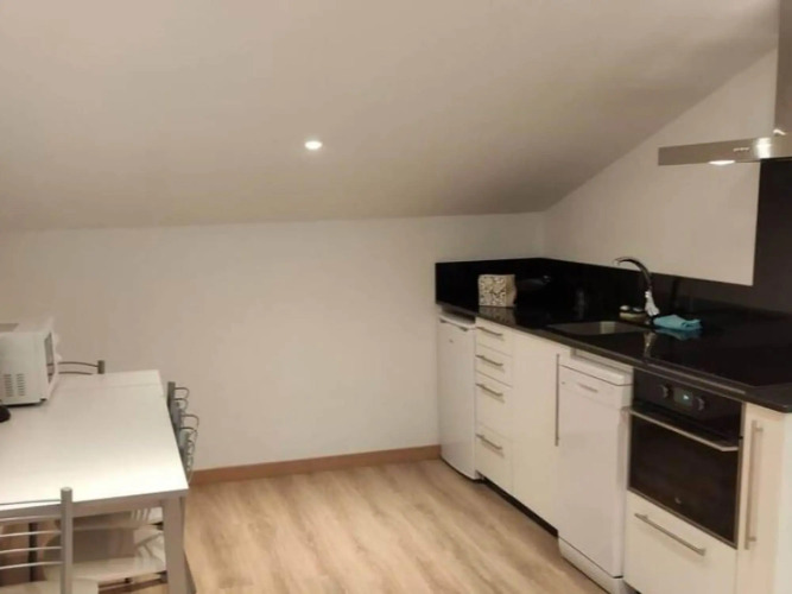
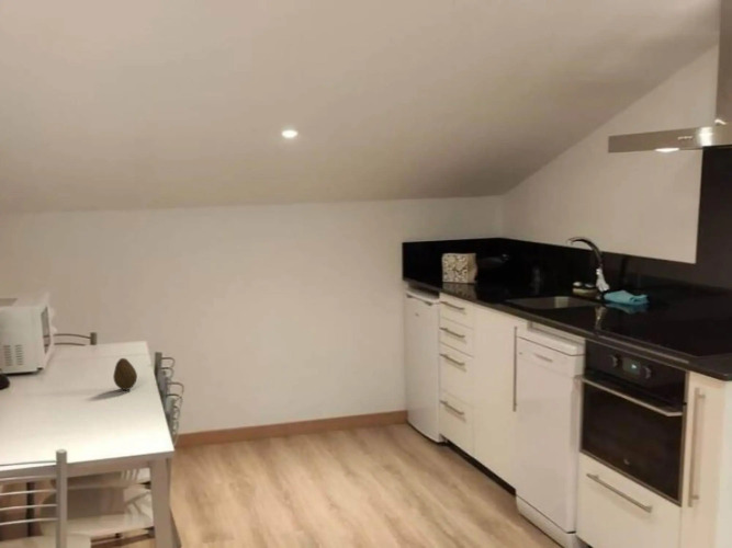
+ fruit [112,357,138,391]
